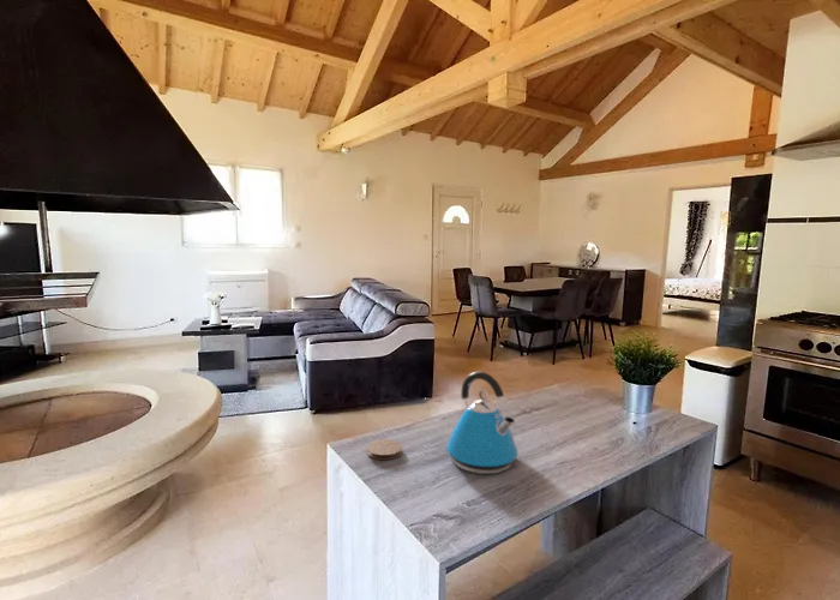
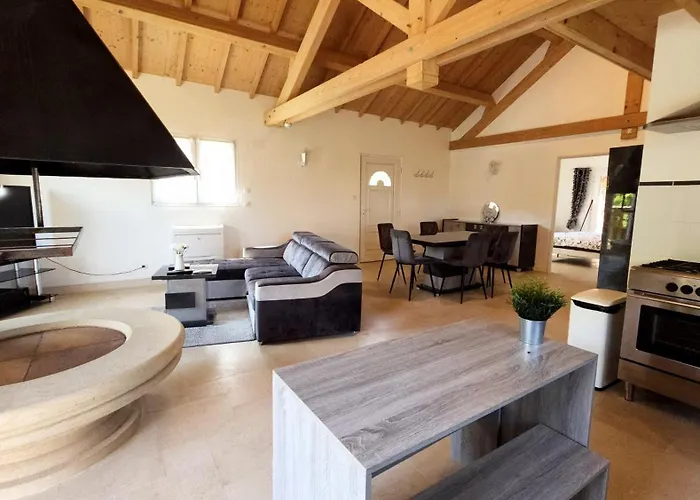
- kettle [445,371,520,475]
- coaster [366,438,403,461]
